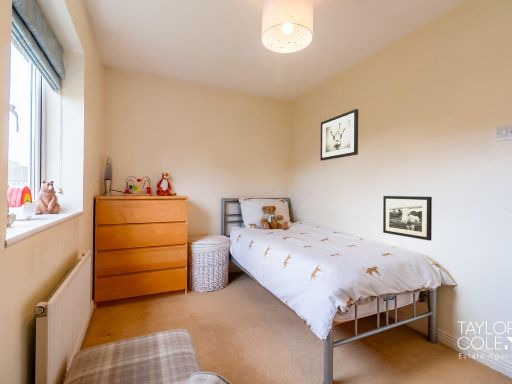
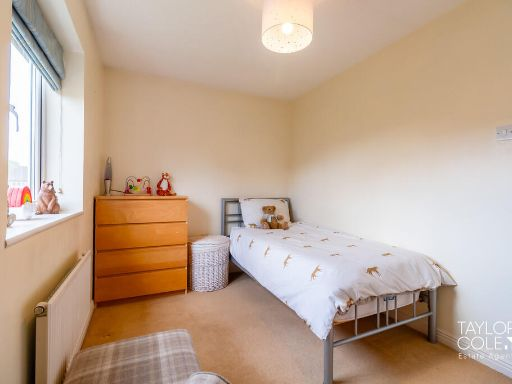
- picture frame [382,195,433,242]
- wall art [319,108,359,162]
